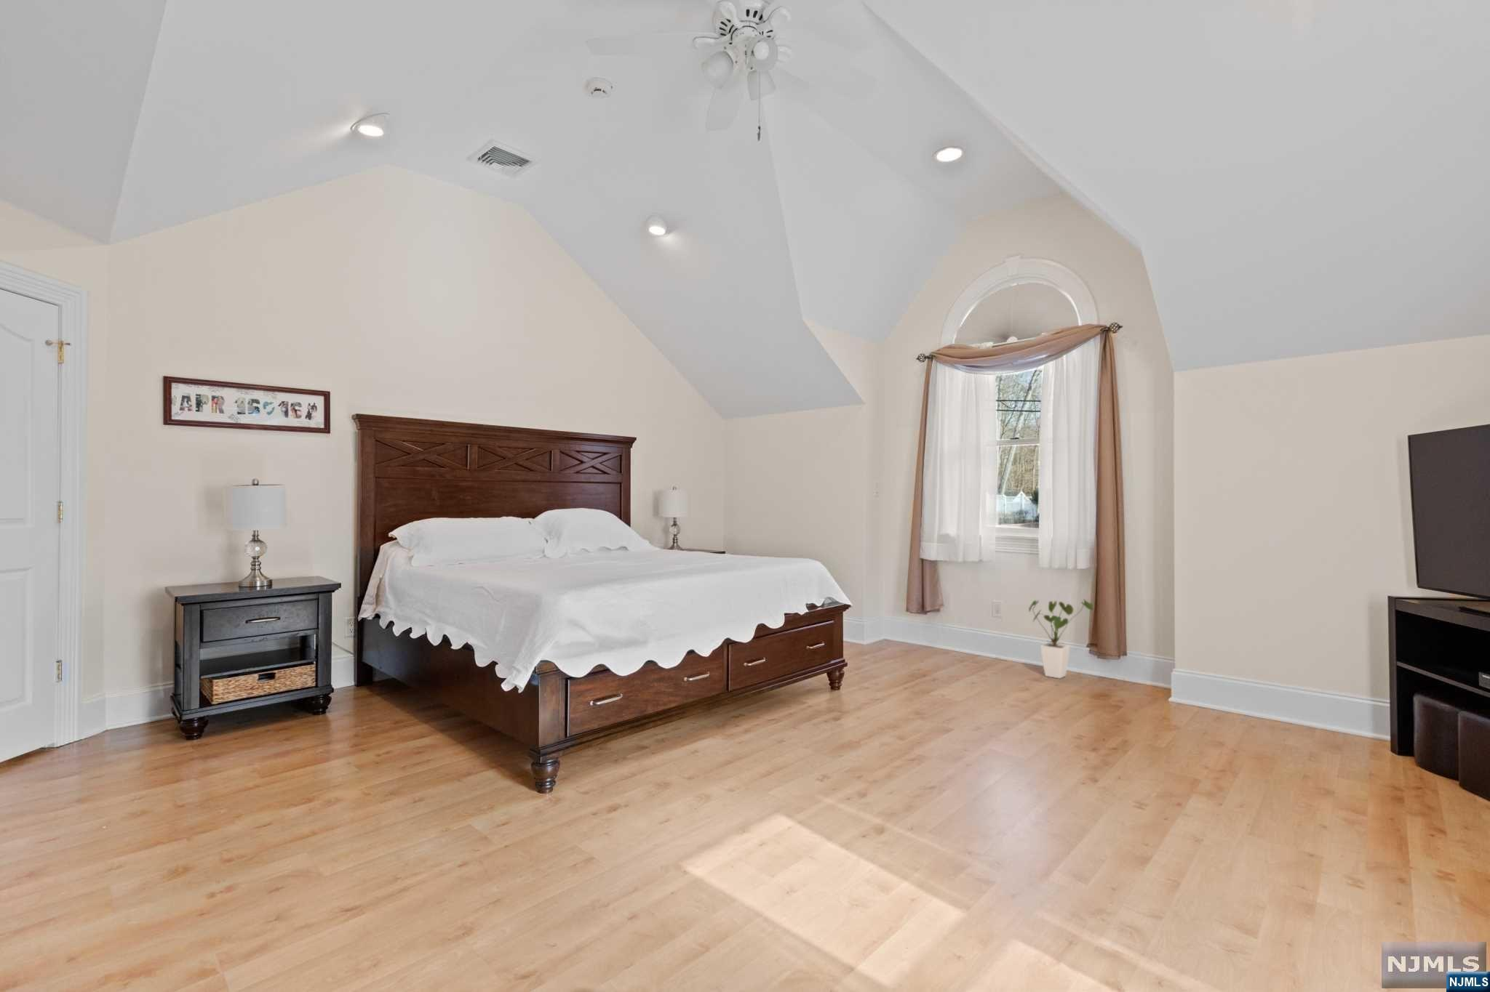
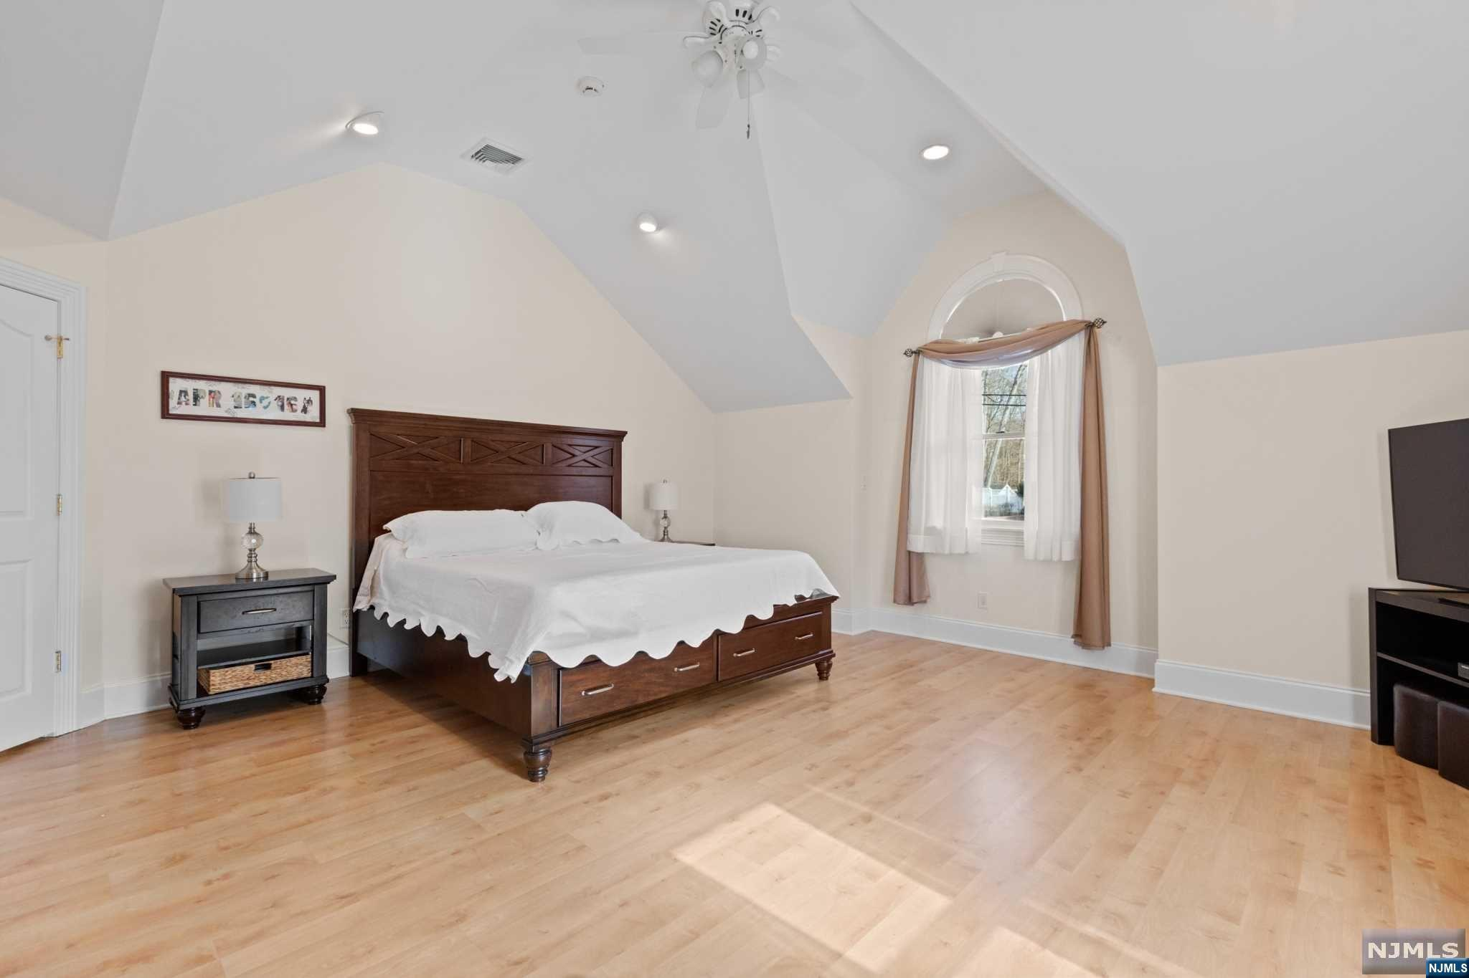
- house plant [1028,598,1095,680]
